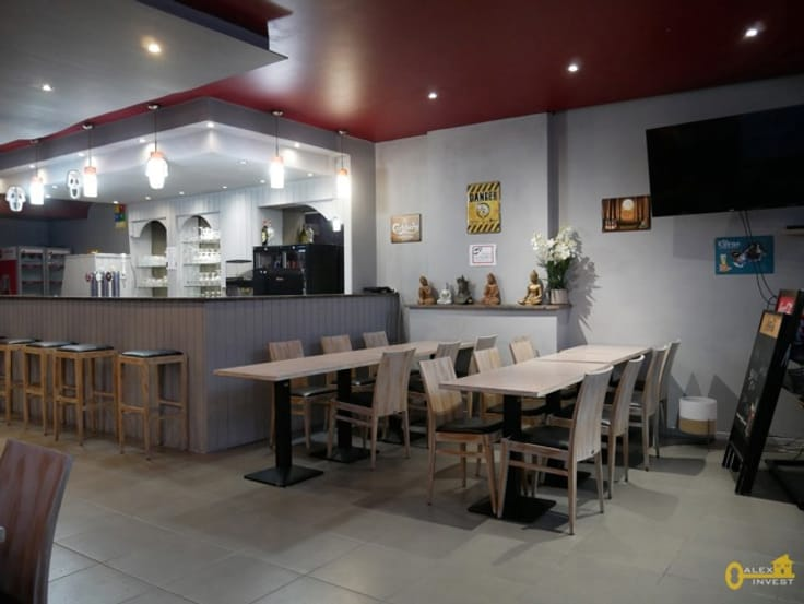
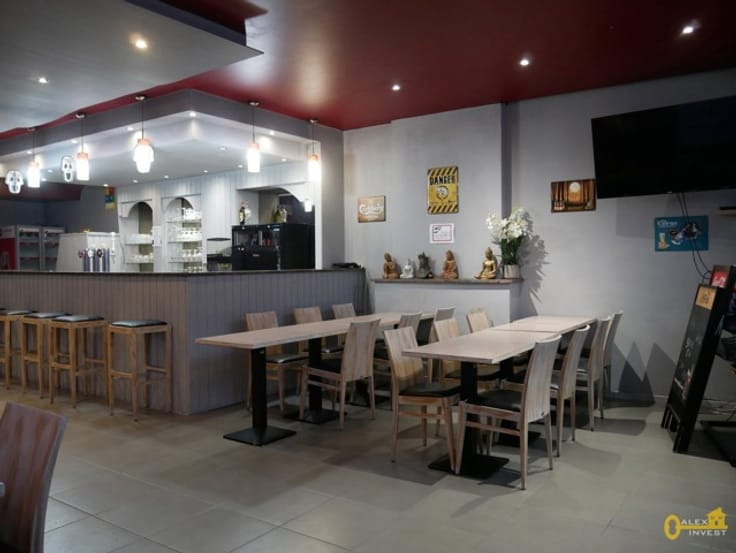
- planter [676,395,718,453]
